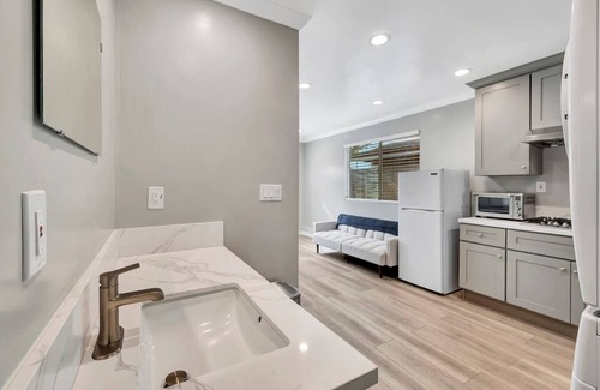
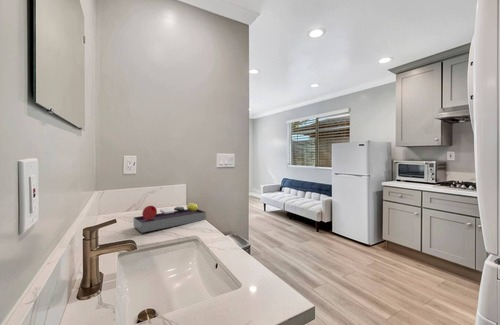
+ decorative tray [133,202,207,233]
